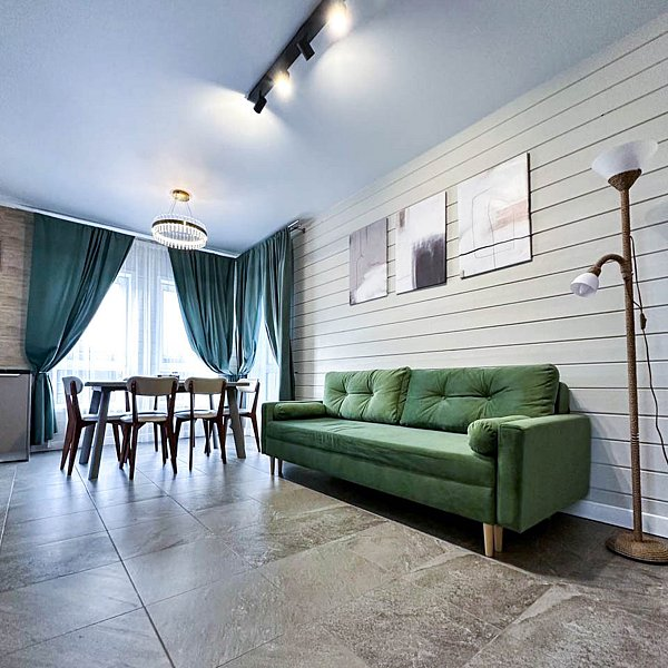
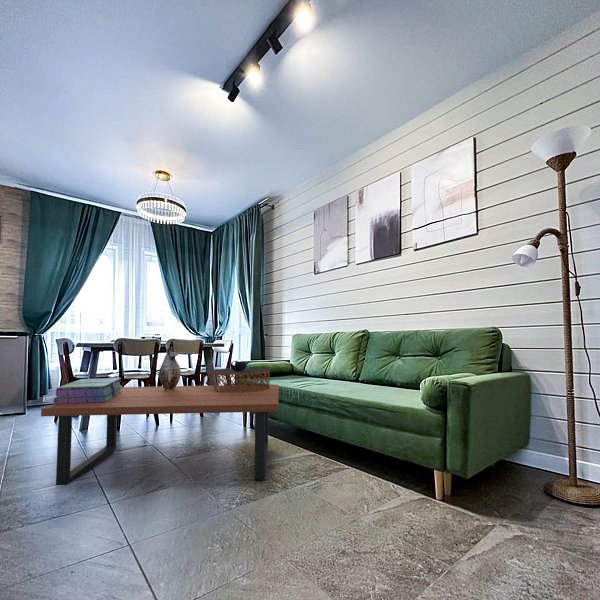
+ coffee table [40,384,279,486]
+ decorative vase [158,346,182,391]
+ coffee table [205,360,271,393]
+ stack of books [52,377,123,404]
